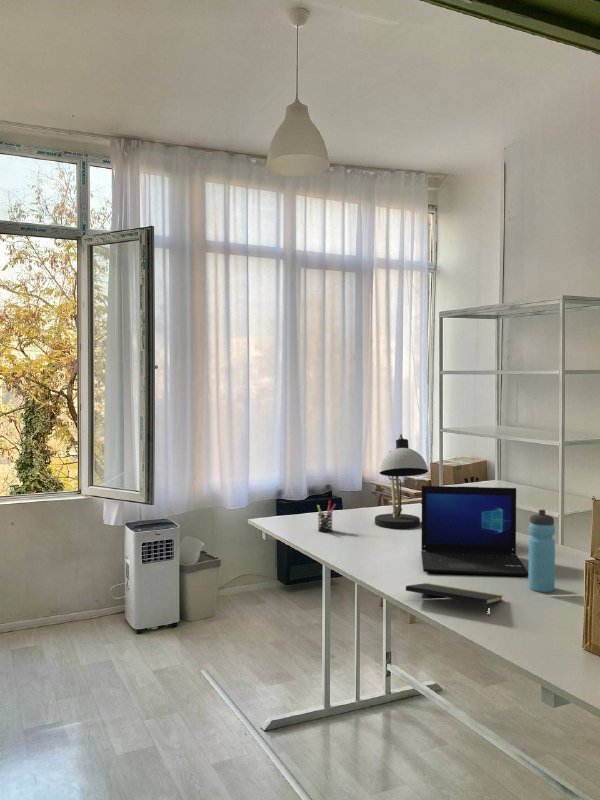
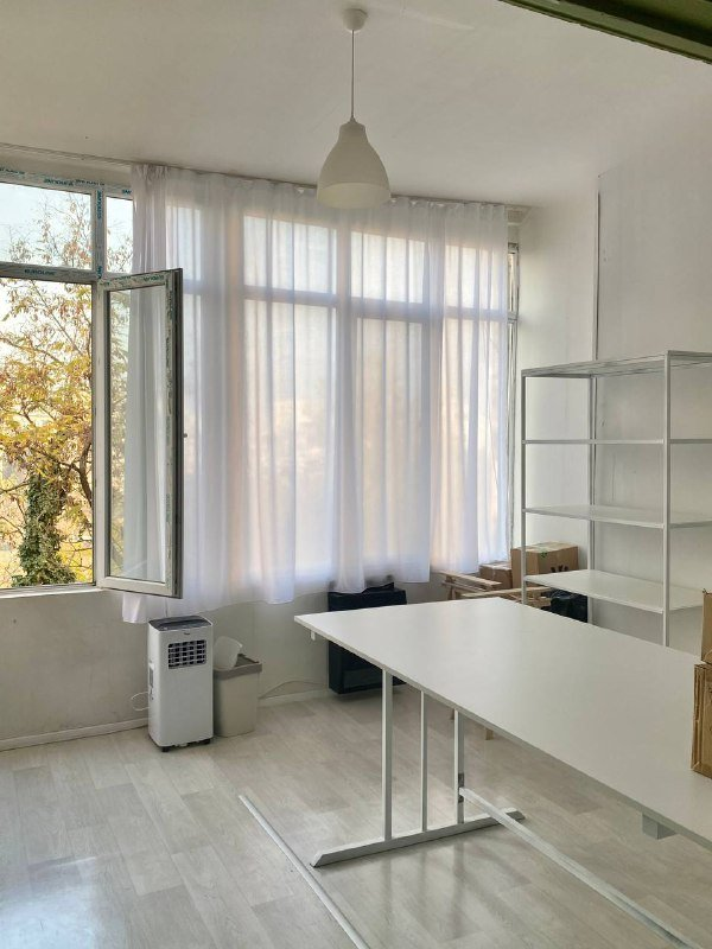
- laptop [420,485,529,577]
- notepad [405,582,504,618]
- desk lamp [374,433,429,530]
- water bottle [528,509,556,593]
- pen holder [316,499,337,533]
